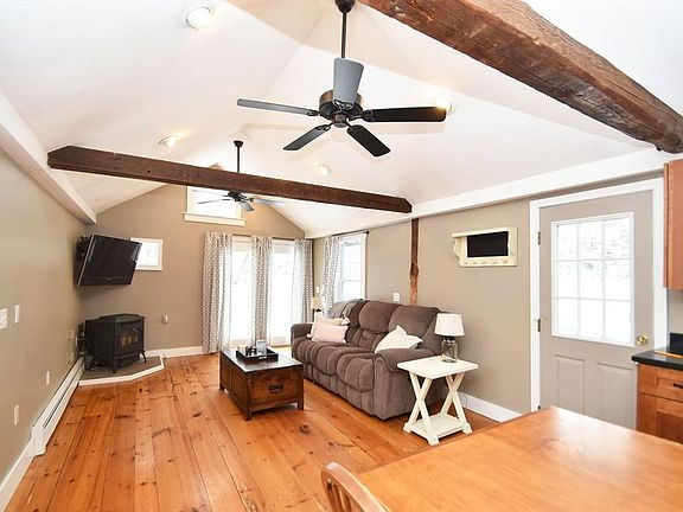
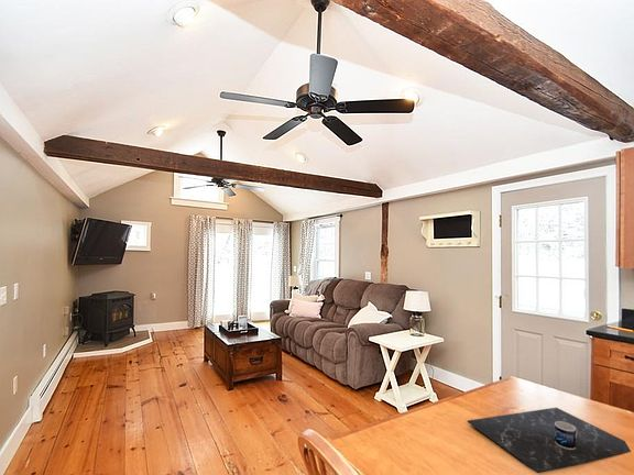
+ placemat [467,407,632,474]
